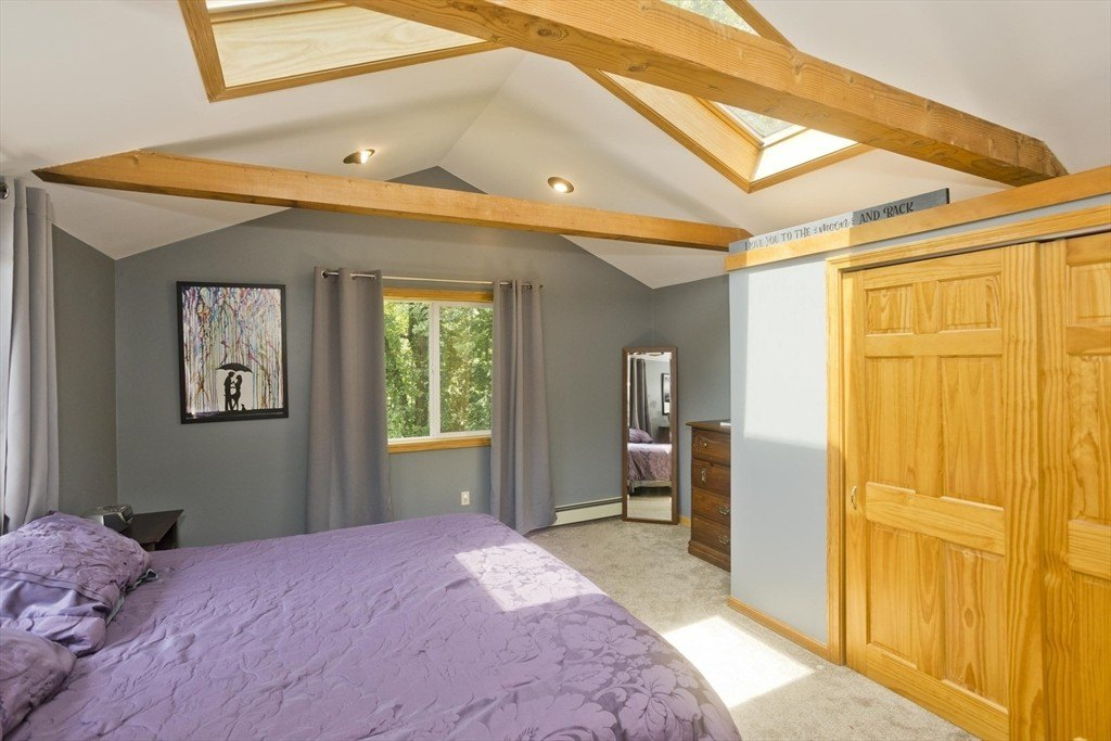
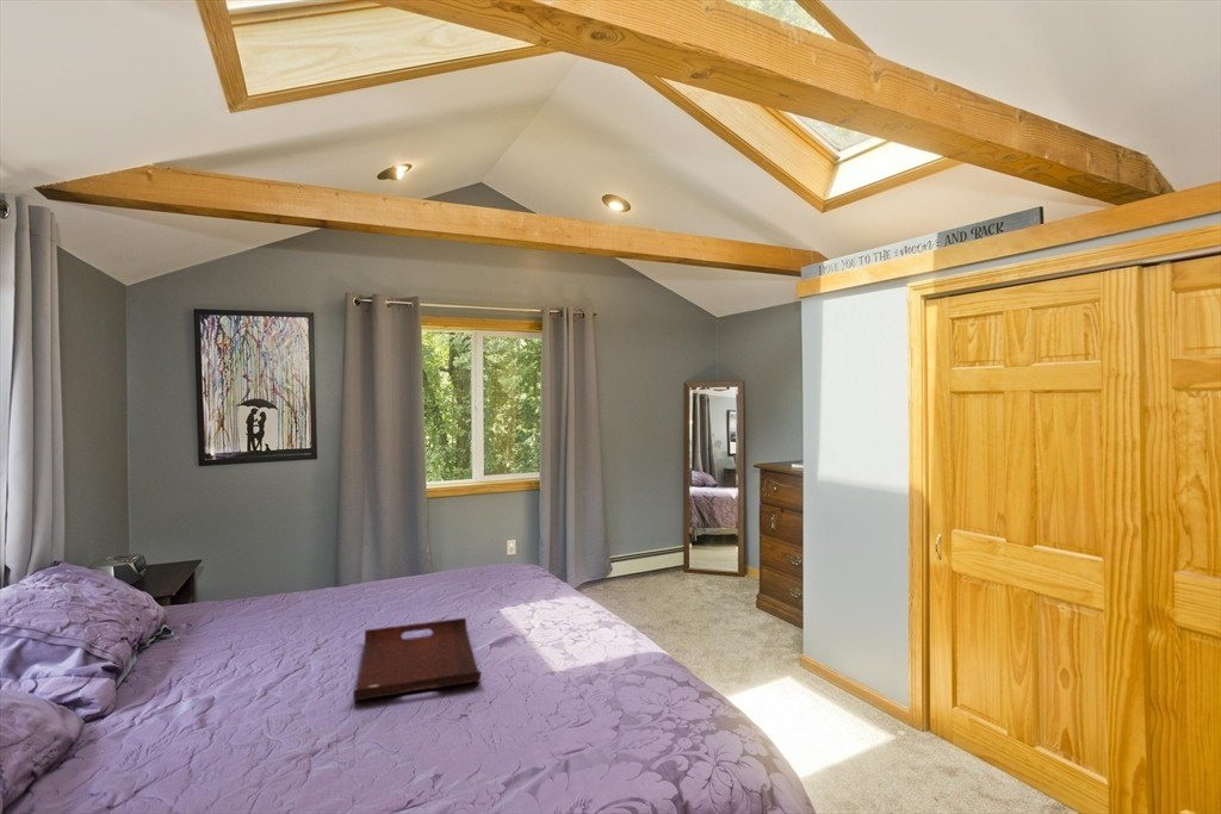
+ serving tray [352,617,482,702]
